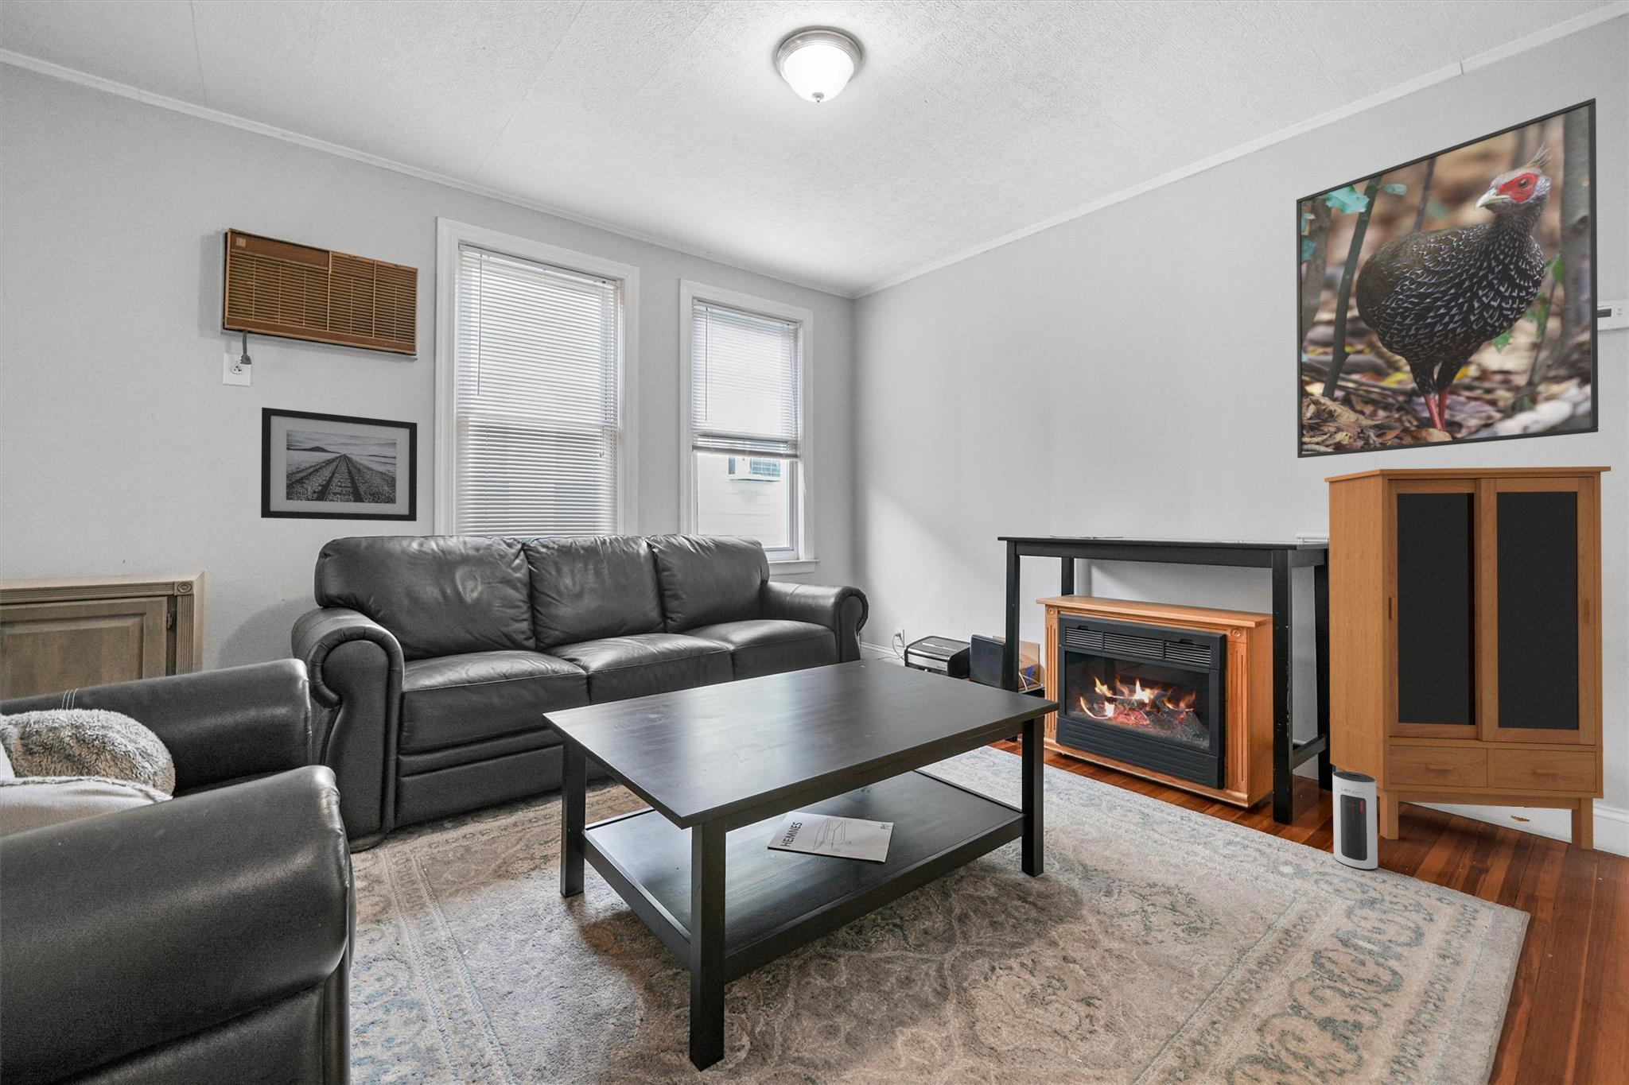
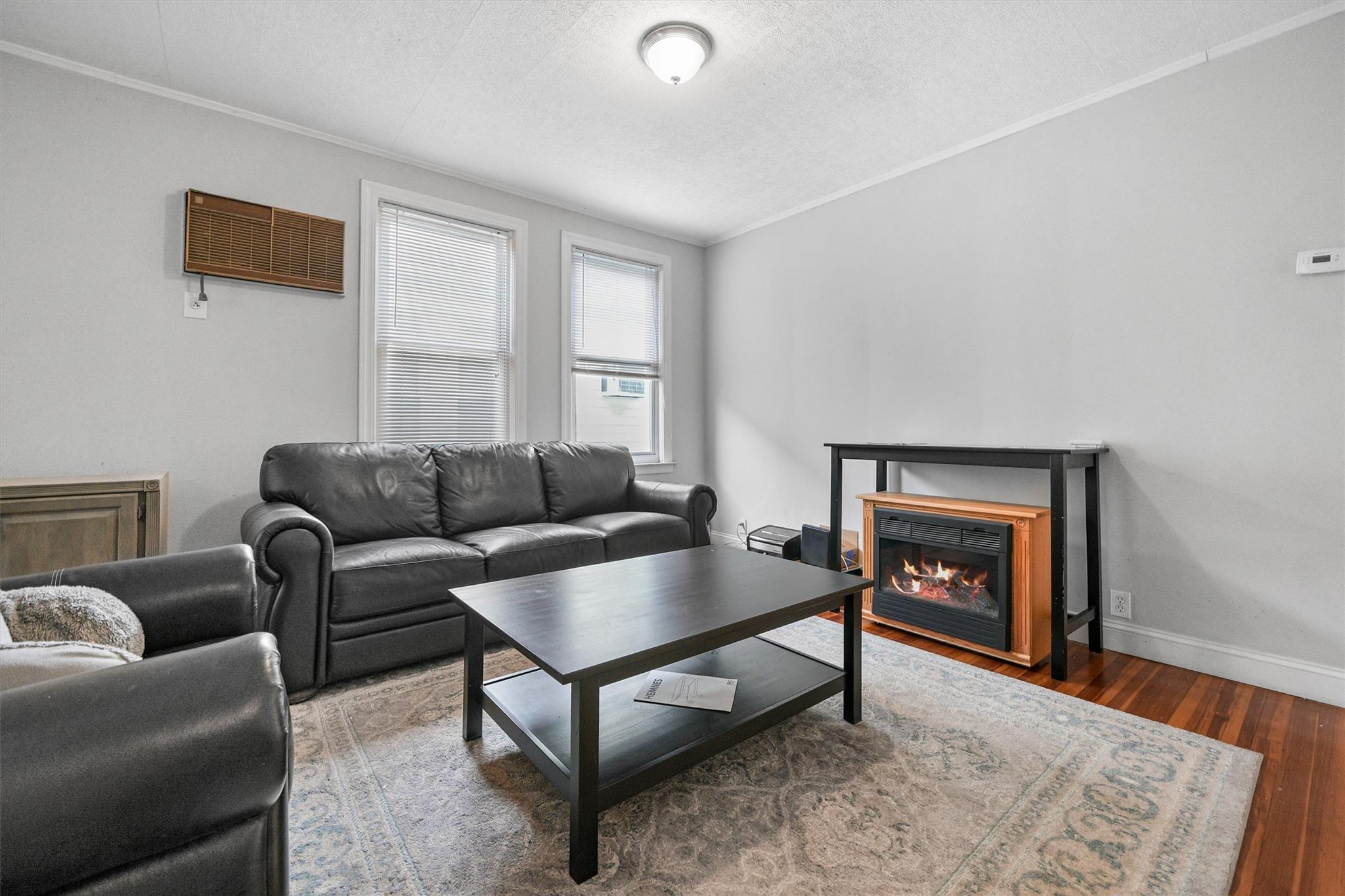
- cabinet [1324,466,1612,850]
- speaker [1331,771,1378,871]
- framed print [1296,97,1600,459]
- wall art [260,407,418,522]
